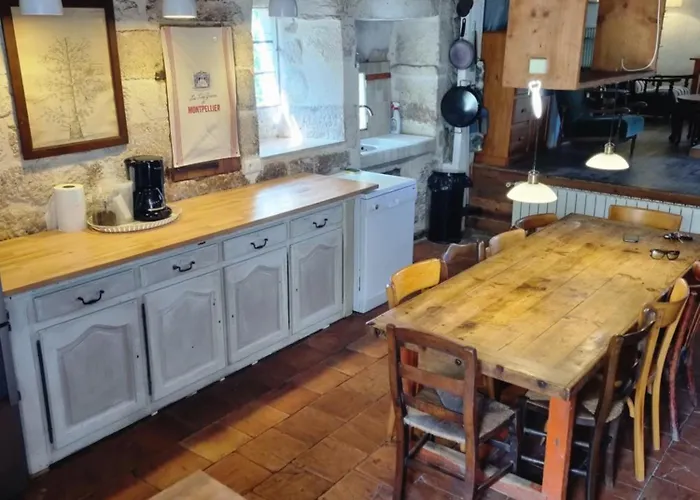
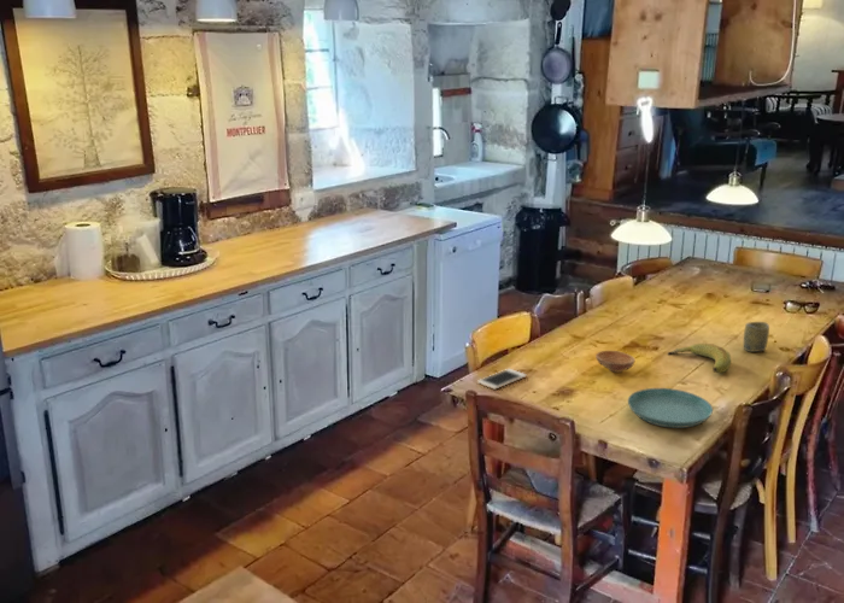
+ cup [743,321,770,353]
+ bowl [594,350,637,374]
+ banana [667,343,732,374]
+ saucer [627,387,714,429]
+ cell phone [476,368,528,391]
